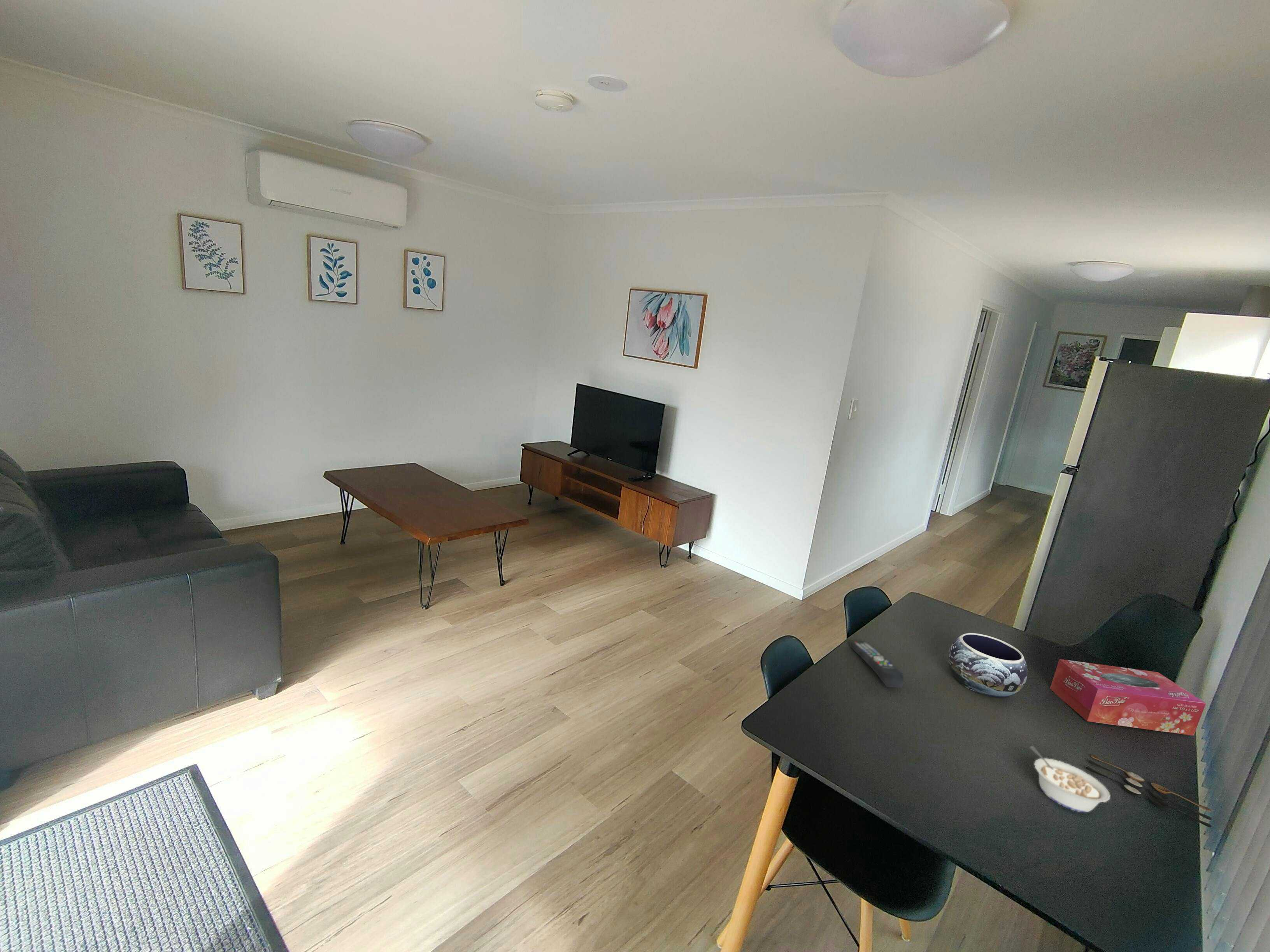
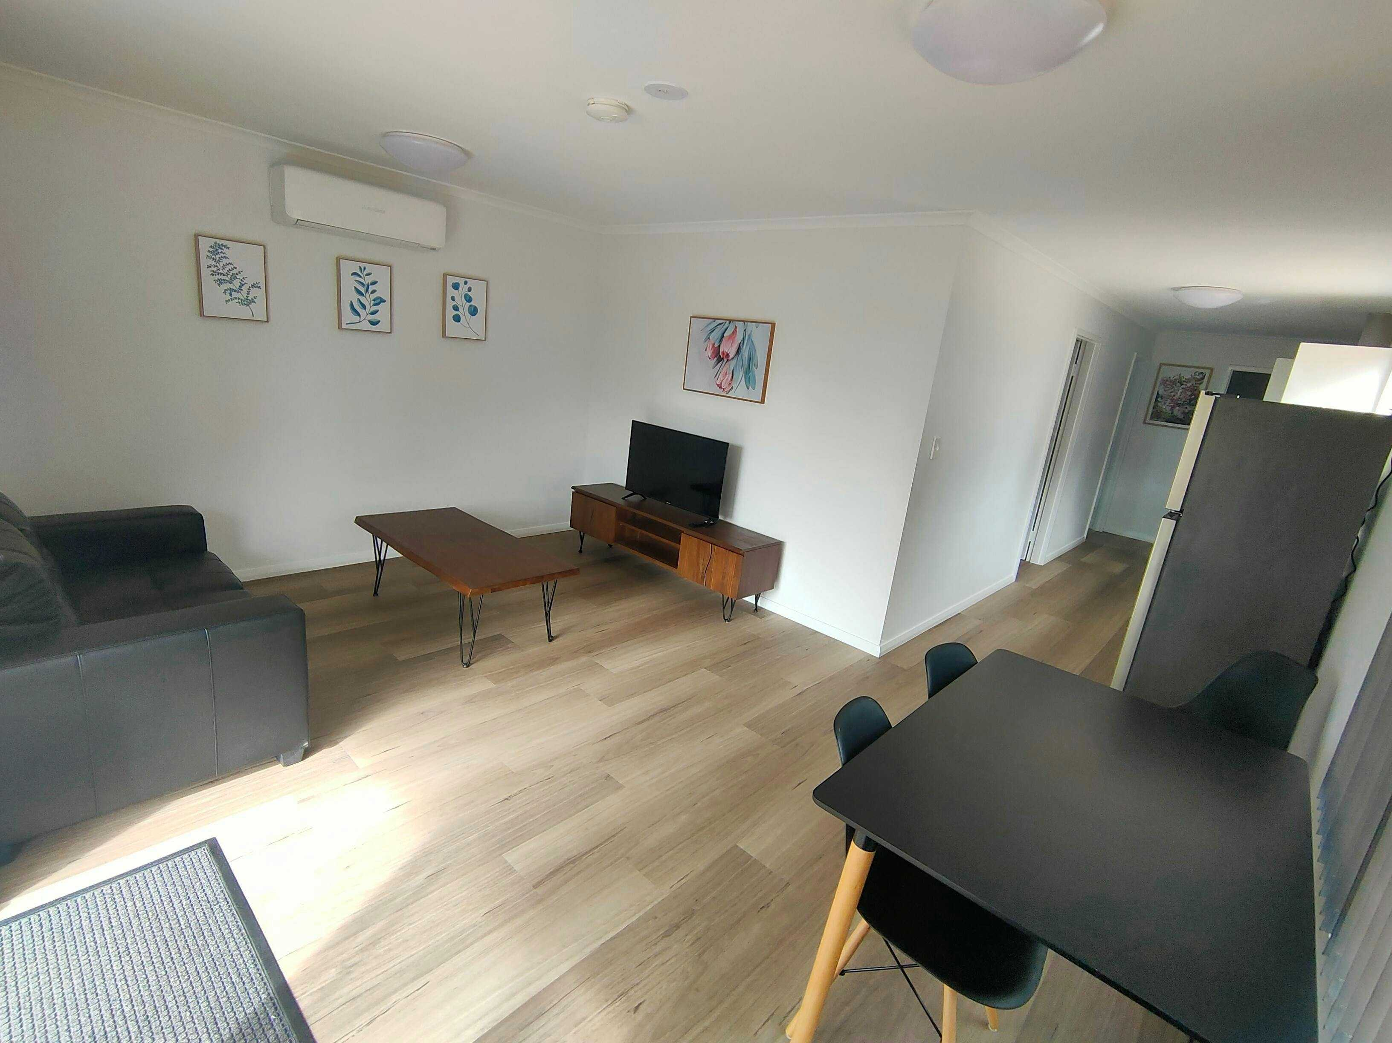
- tissue box [1050,659,1206,736]
- decorative bowl [947,633,1028,698]
- remote control [849,641,904,688]
- spoon [1086,754,1212,828]
- legume [1030,745,1110,813]
